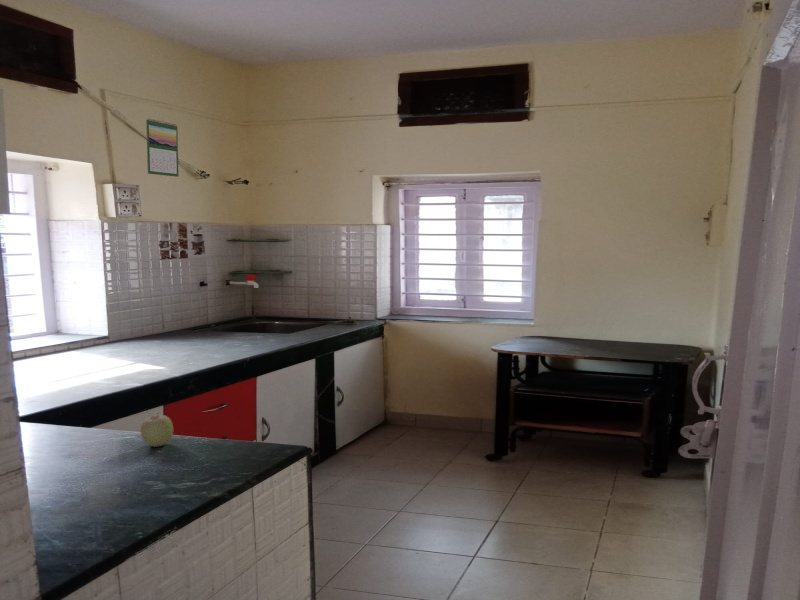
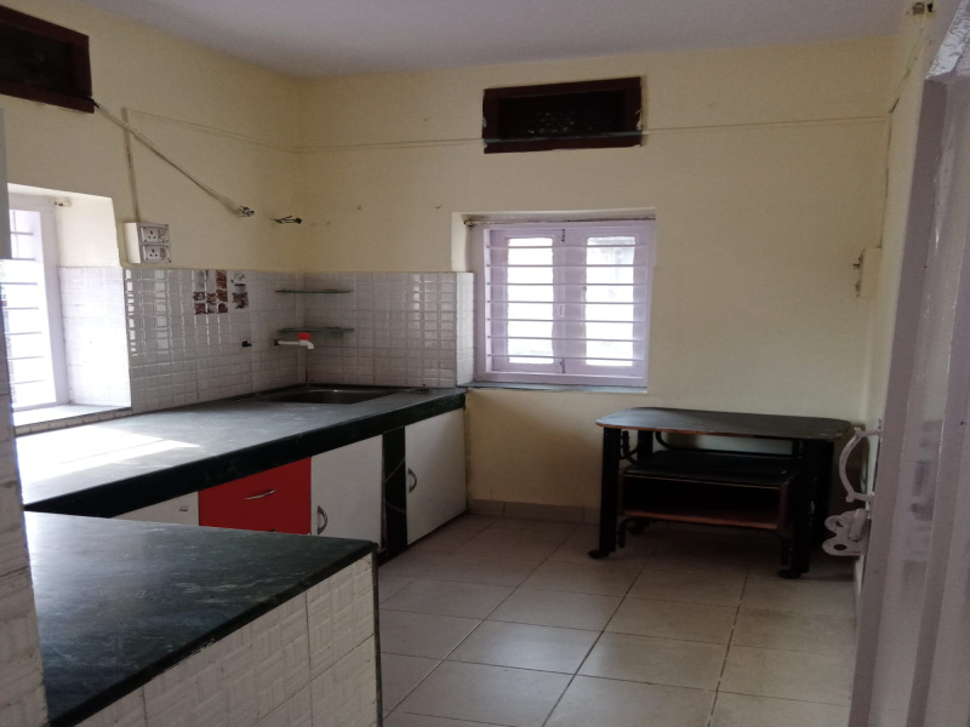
- calendar [145,118,179,178]
- fruit [139,411,174,448]
